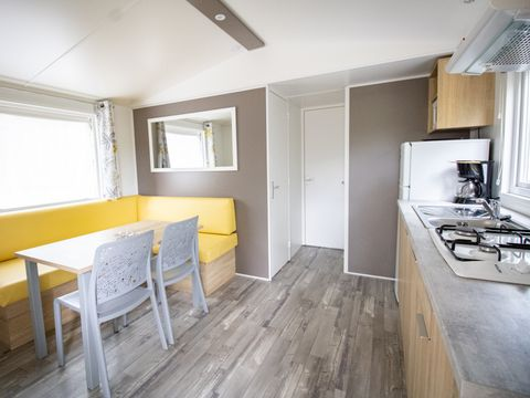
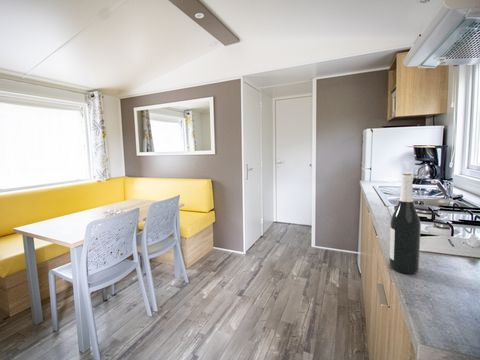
+ wine bottle [388,173,422,275]
